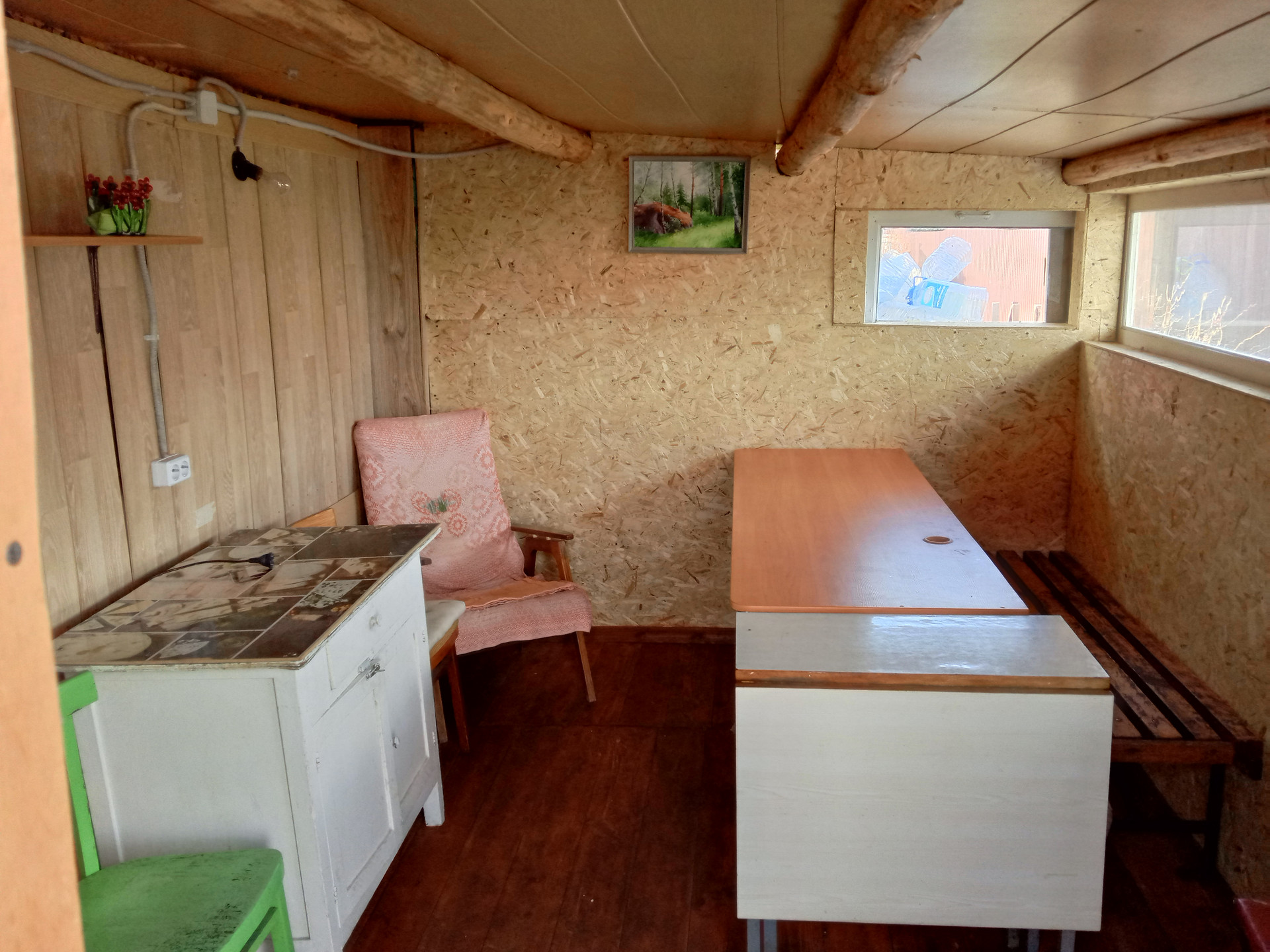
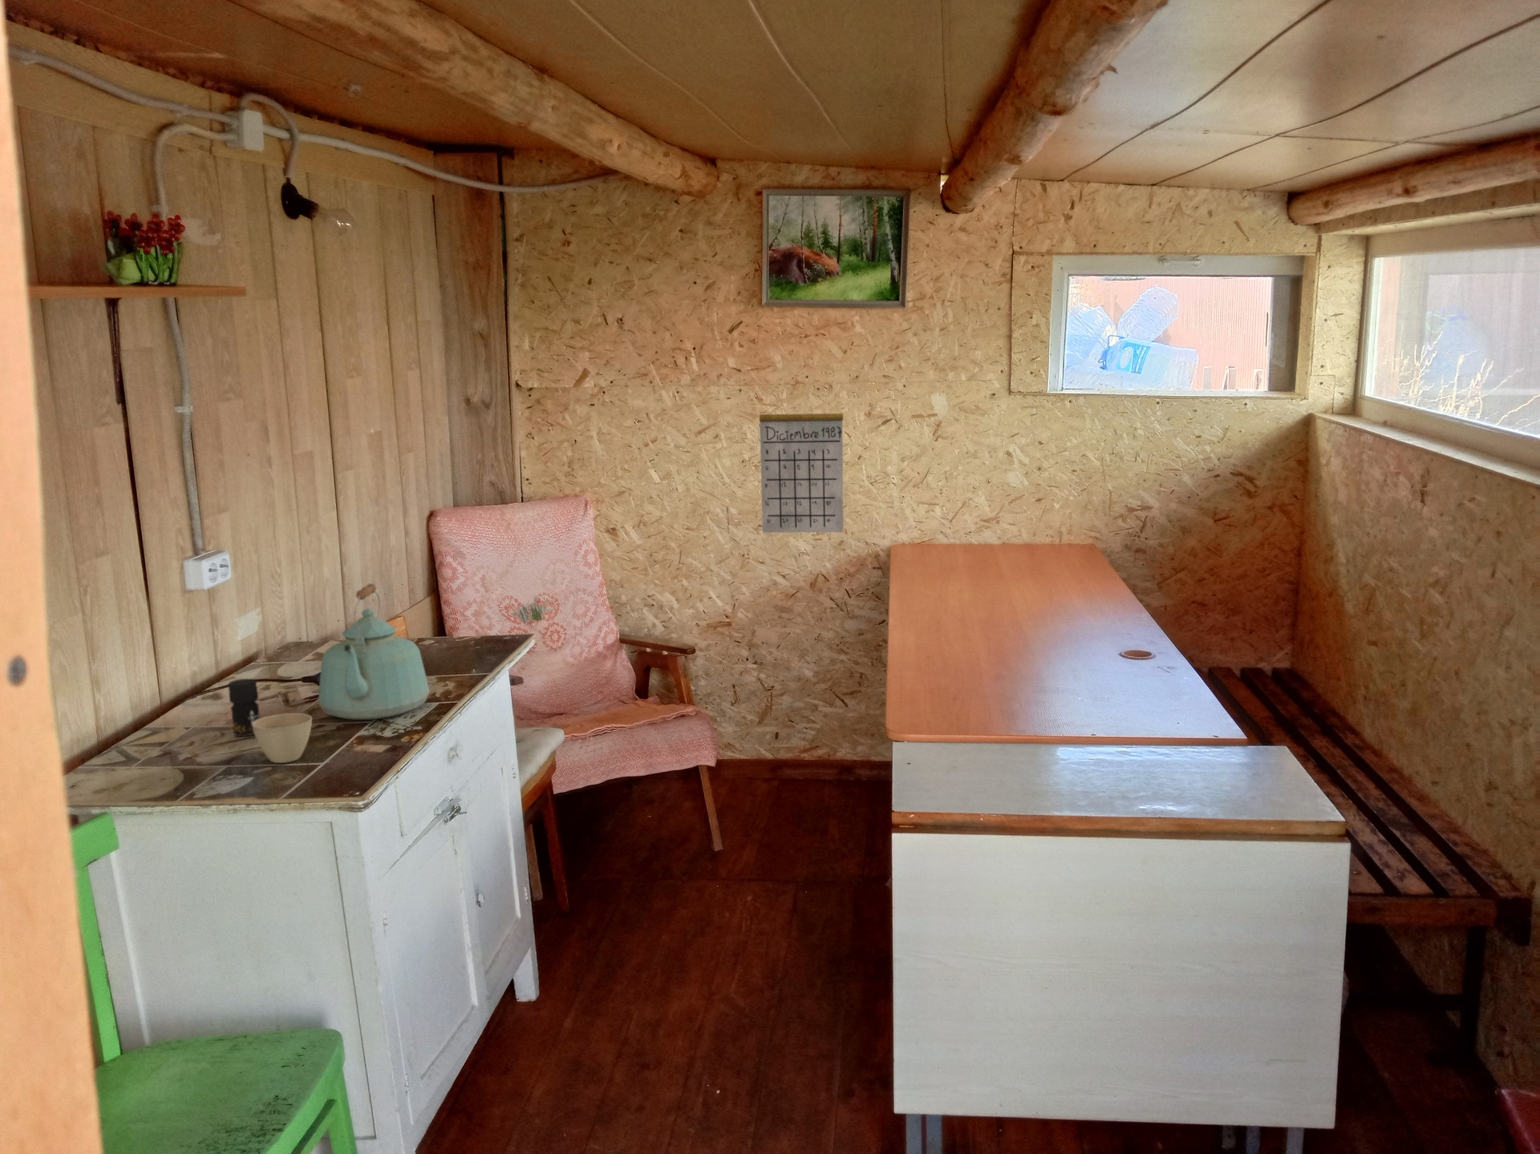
+ calendar [759,384,844,533]
+ flower pot [252,713,313,764]
+ jar [228,678,261,737]
+ kettle [318,583,430,720]
